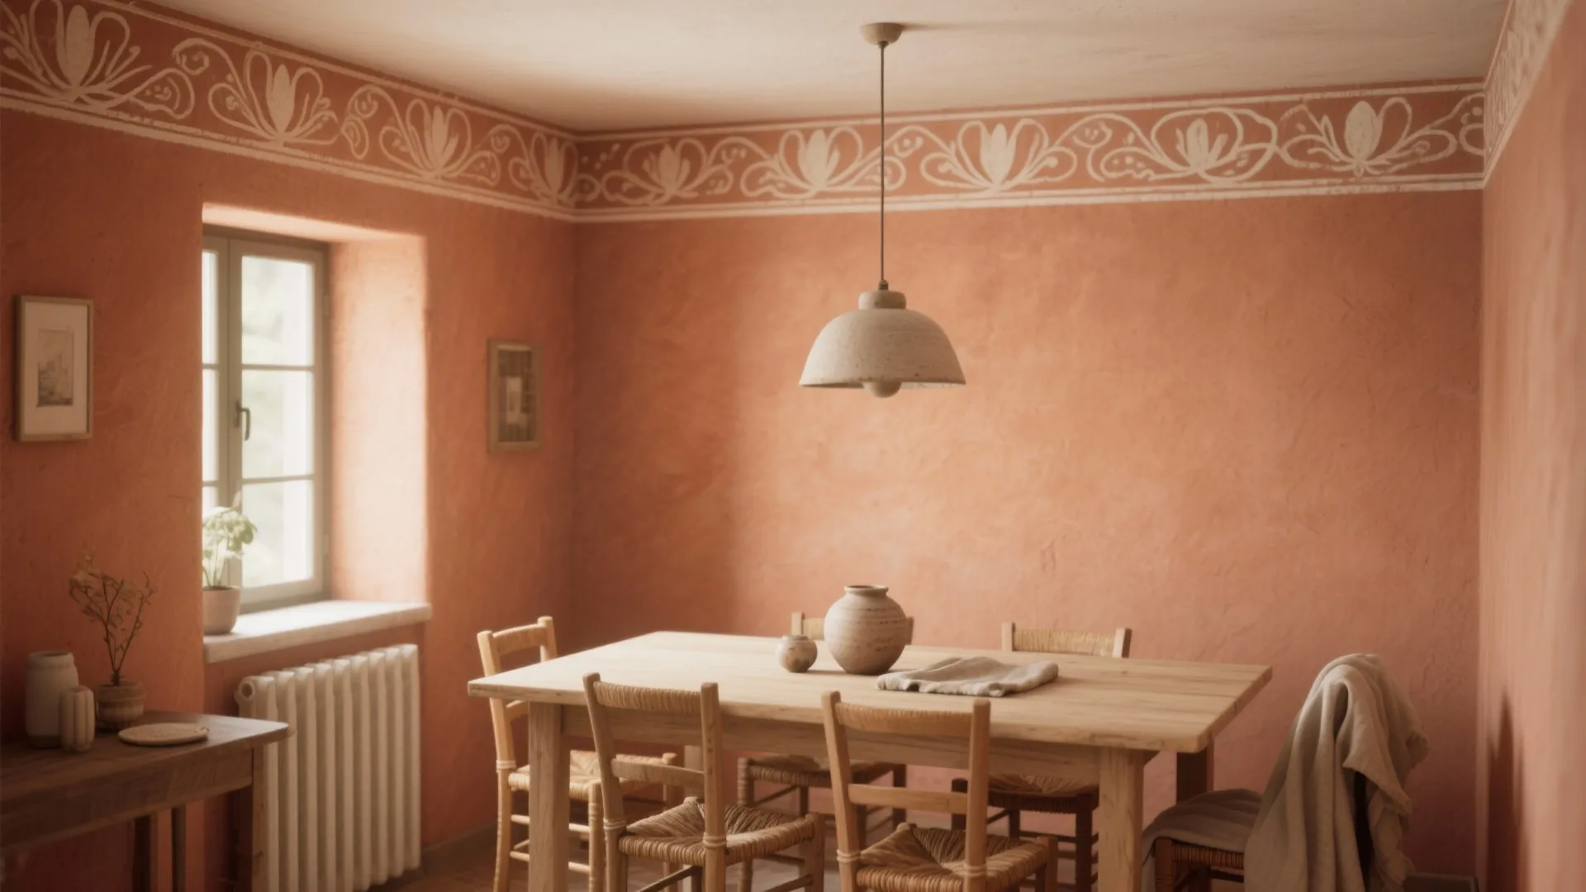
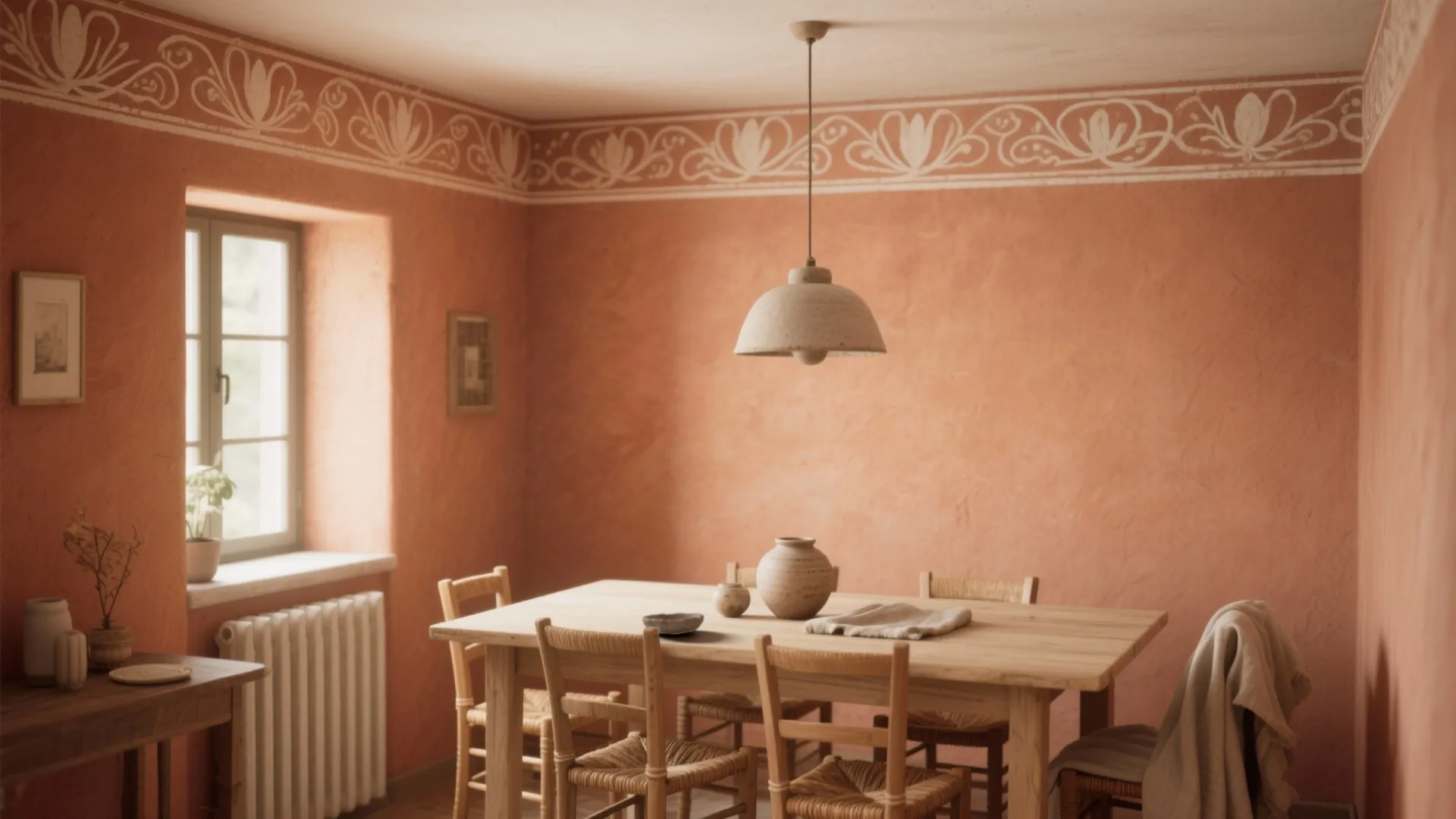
+ bowl [641,612,705,635]
